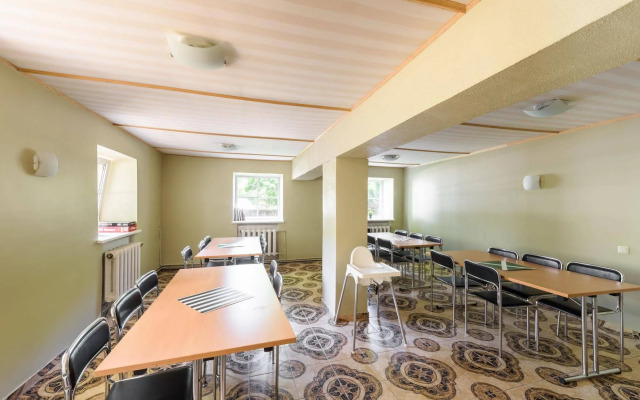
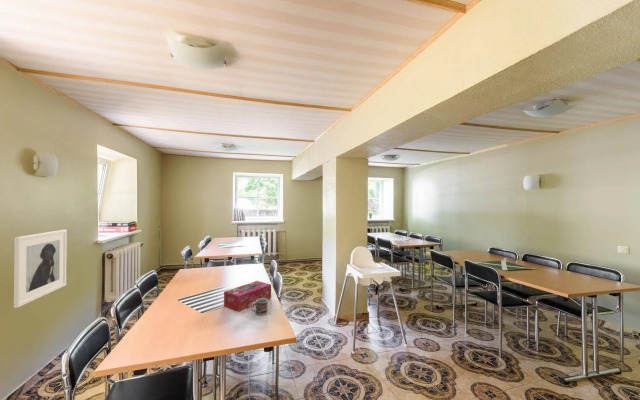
+ cup [250,298,269,316]
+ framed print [13,229,68,309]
+ tissue box [223,280,272,313]
